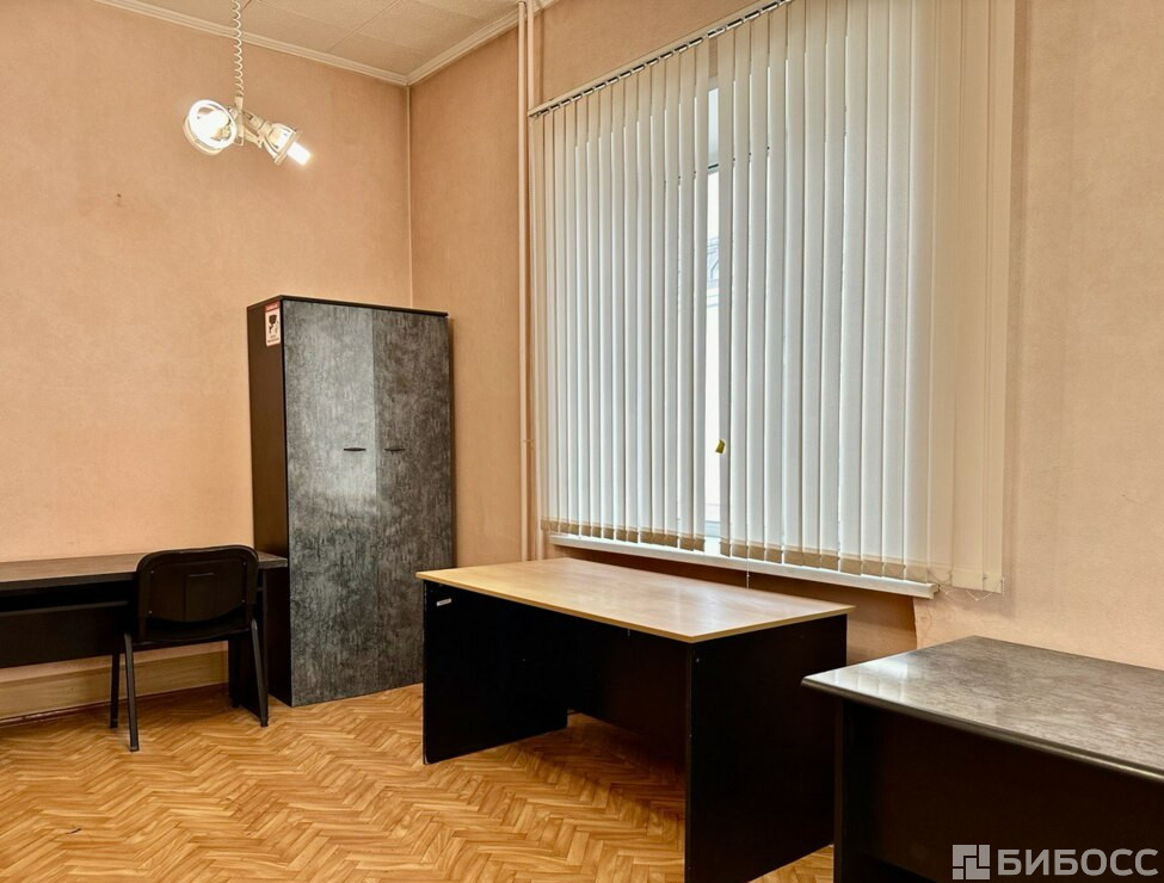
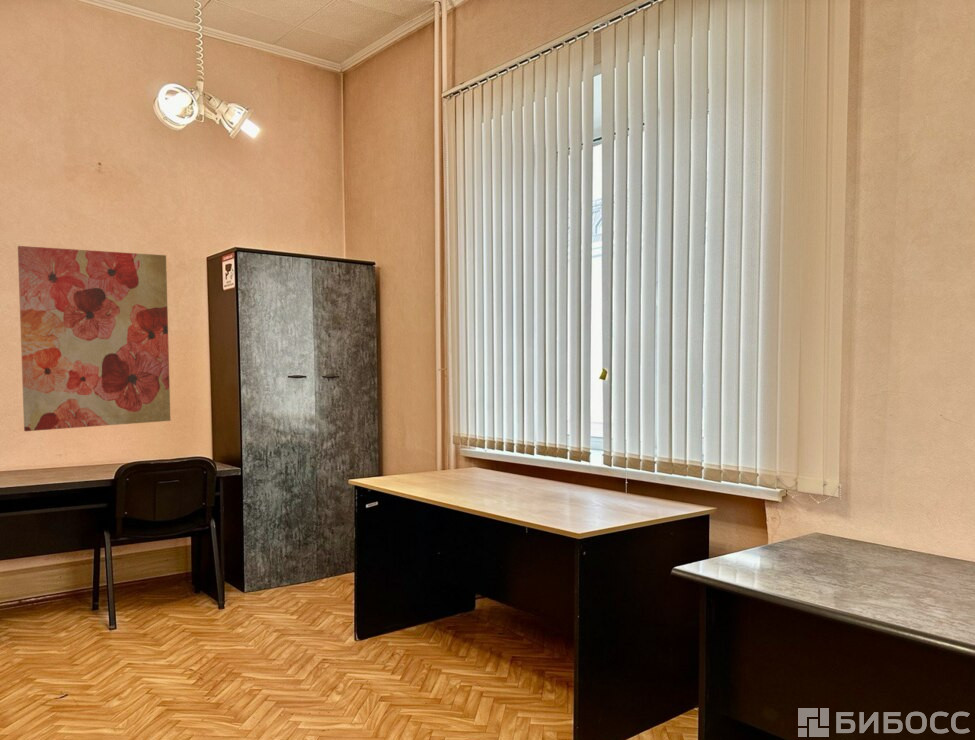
+ wall art [17,245,172,432]
